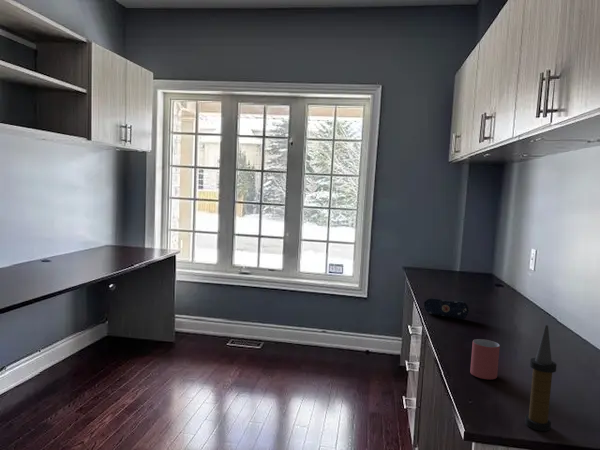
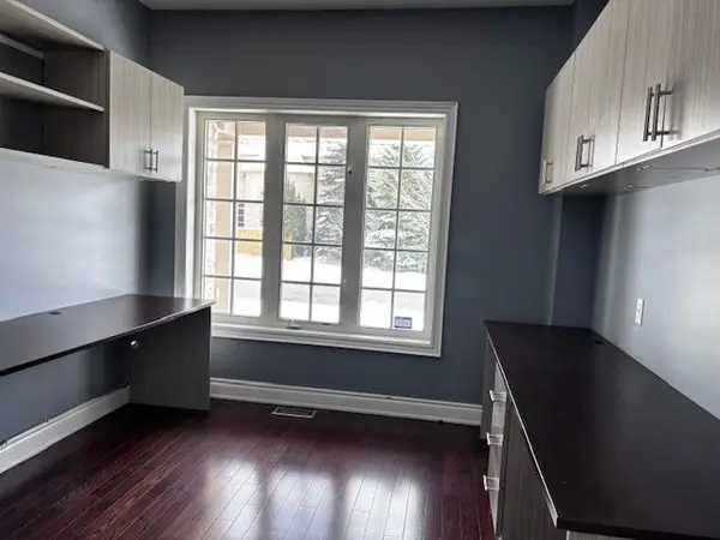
- pencil case [423,297,471,320]
- mug [469,338,501,380]
- candle [524,324,557,432]
